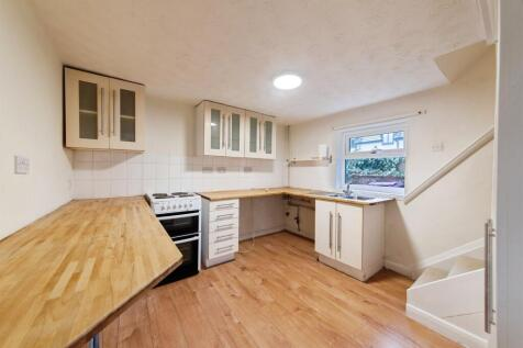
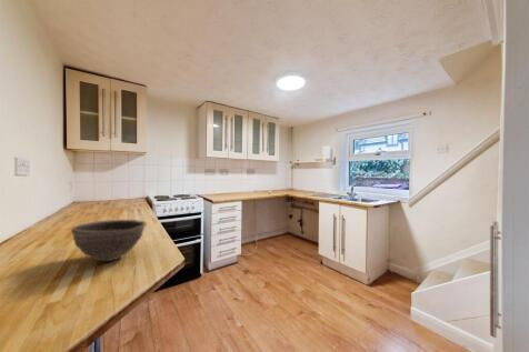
+ bowl [70,219,148,262]
